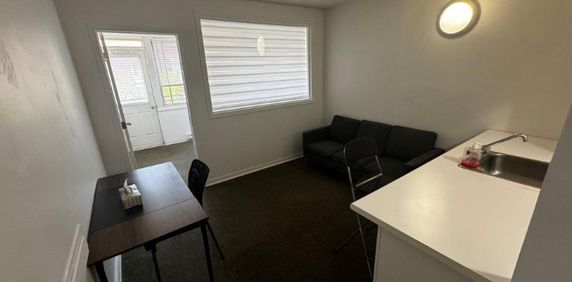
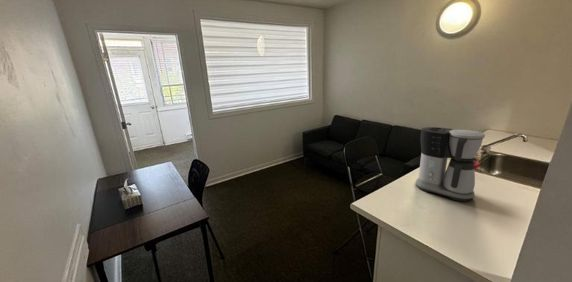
+ coffee maker [415,126,486,202]
